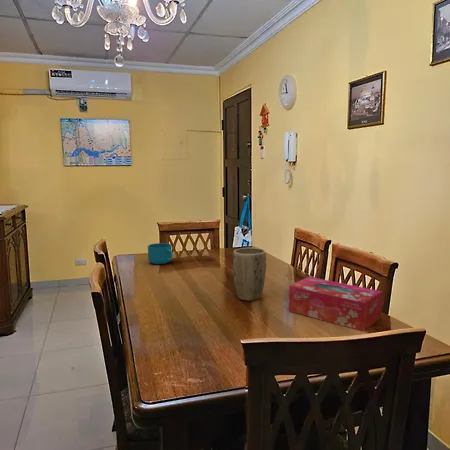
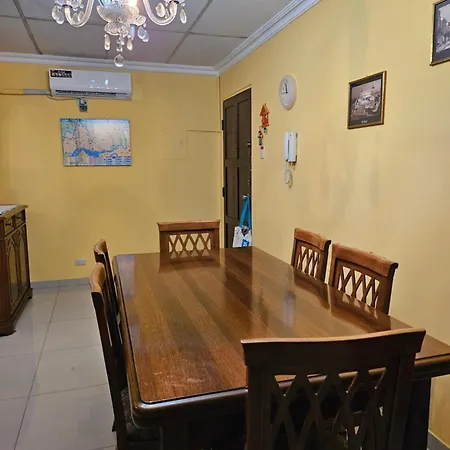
- tissue box [288,276,383,332]
- plant pot [232,247,267,302]
- cup [147,242,174,265]
